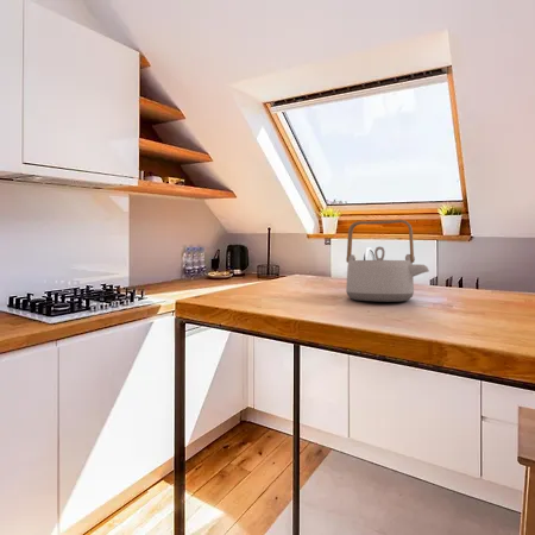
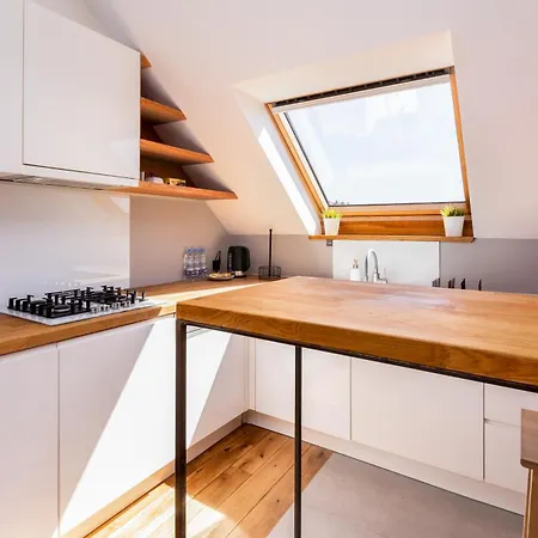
- teapot [345,219,430,303]
